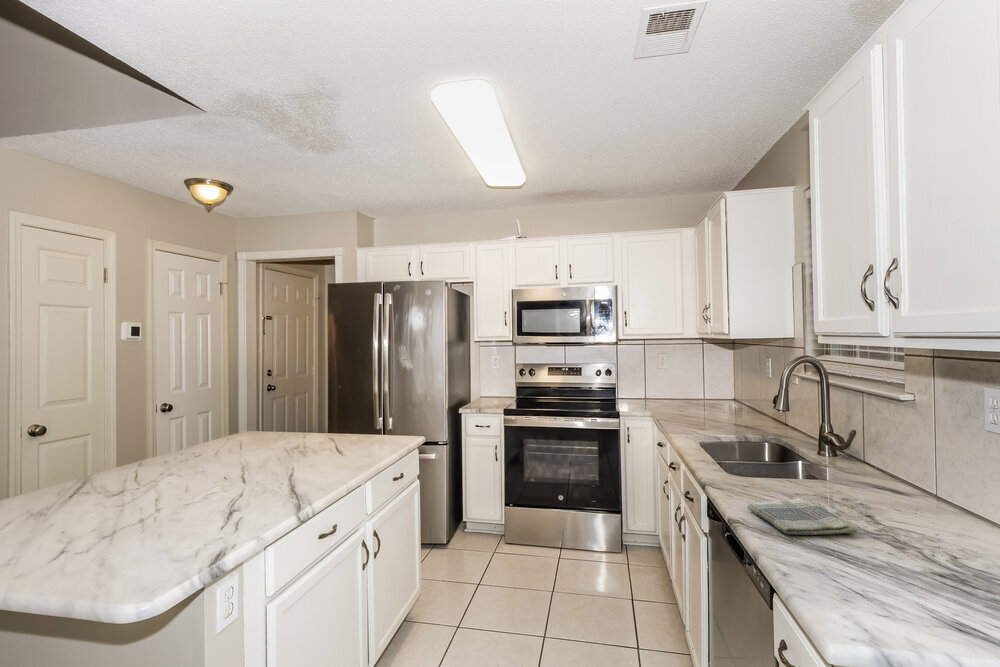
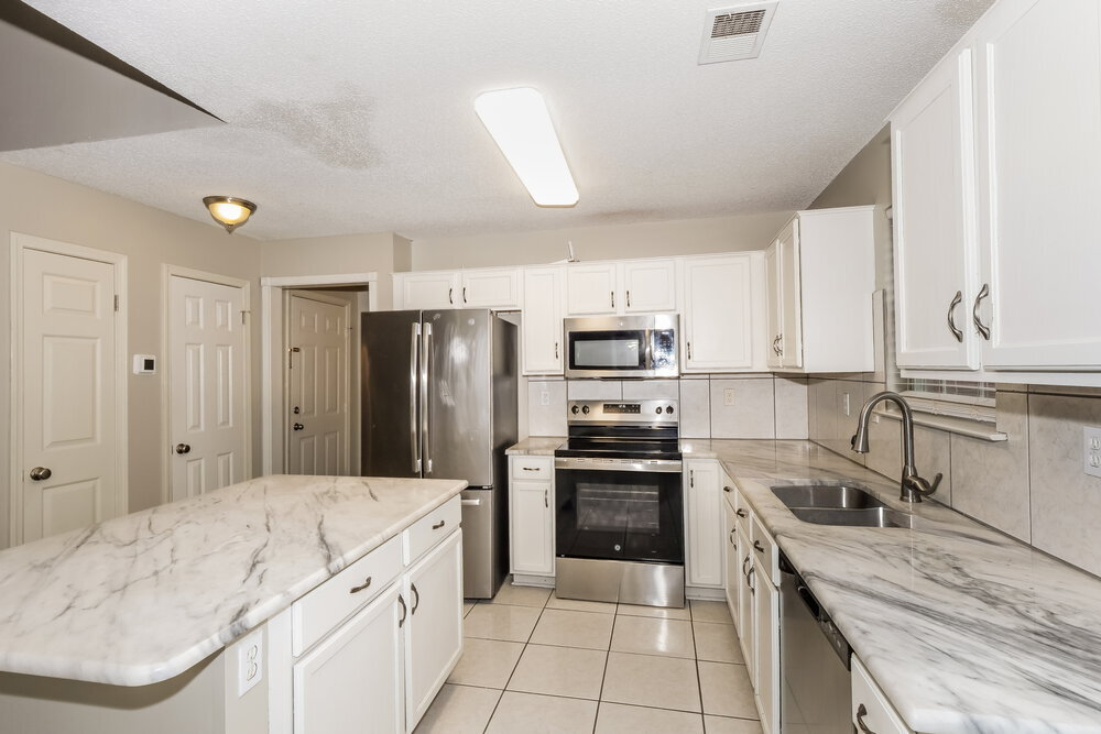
- dish towel [746,498,858,536]
